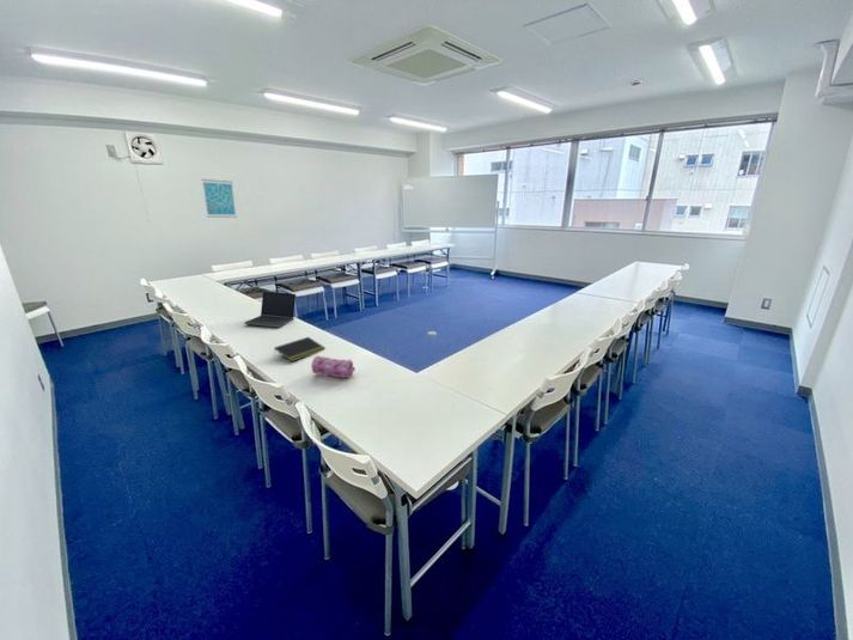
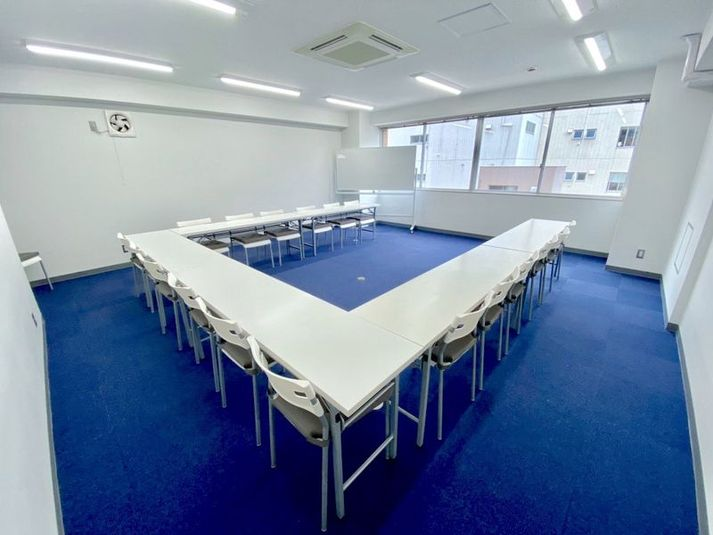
- pencil case [310,355,355,379]
- wall art [201,178,238,219]
- laptop computer [243,291,297,329]
- notepad [273,336,327,362]
